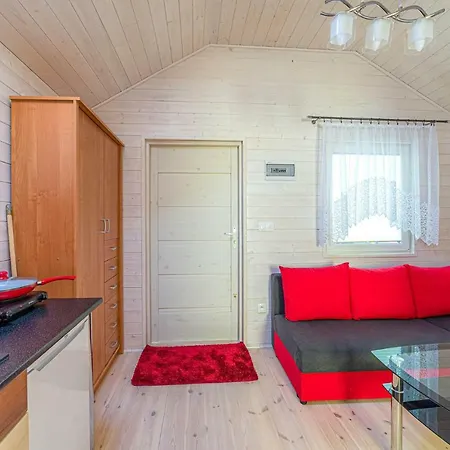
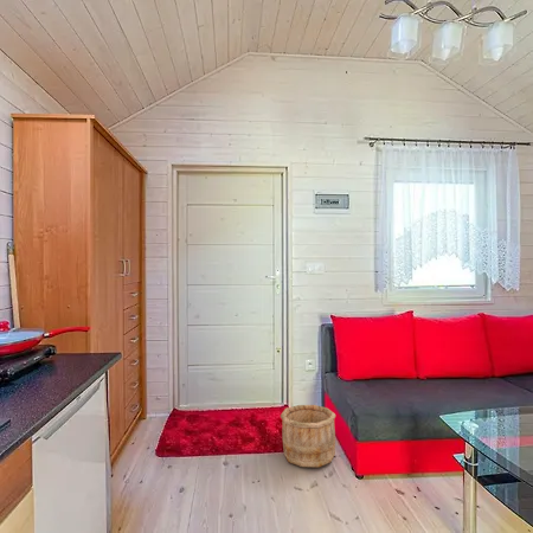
+ wooden bucket [280,404,336,468]
